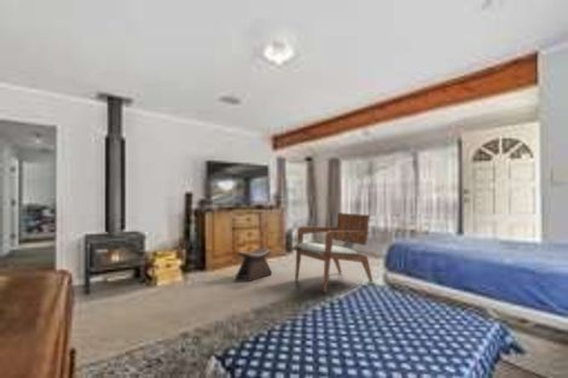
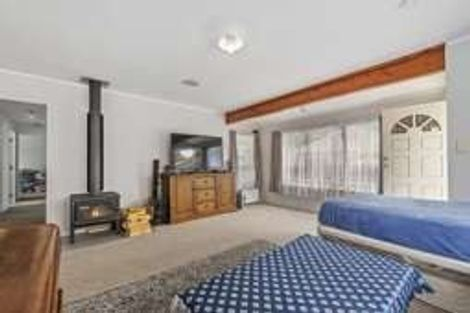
- stool [234,248,273,283]
- armchair [290,211,375,293]
